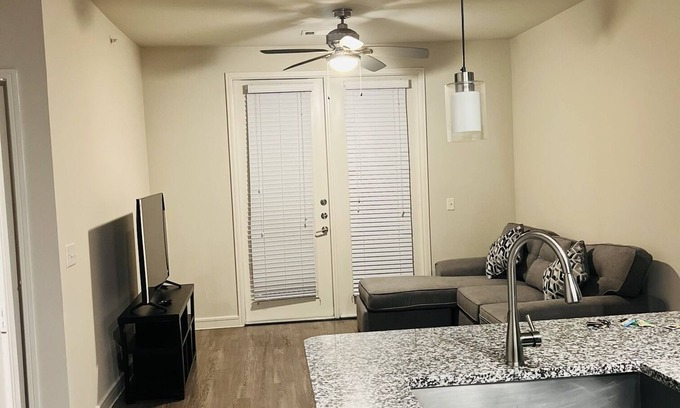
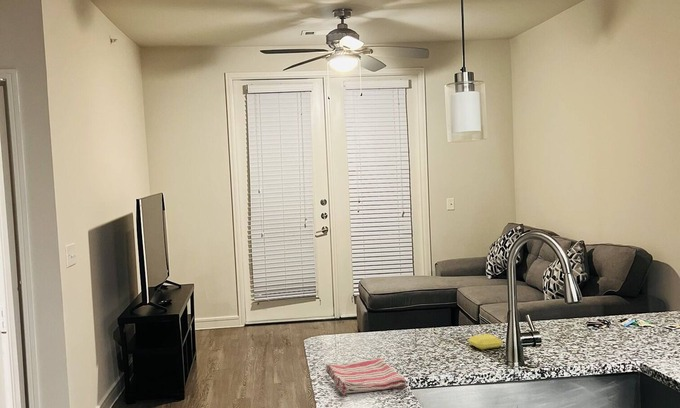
+ dish towel [325,357,407,396]
+ soap bar [467,333,504,351]
